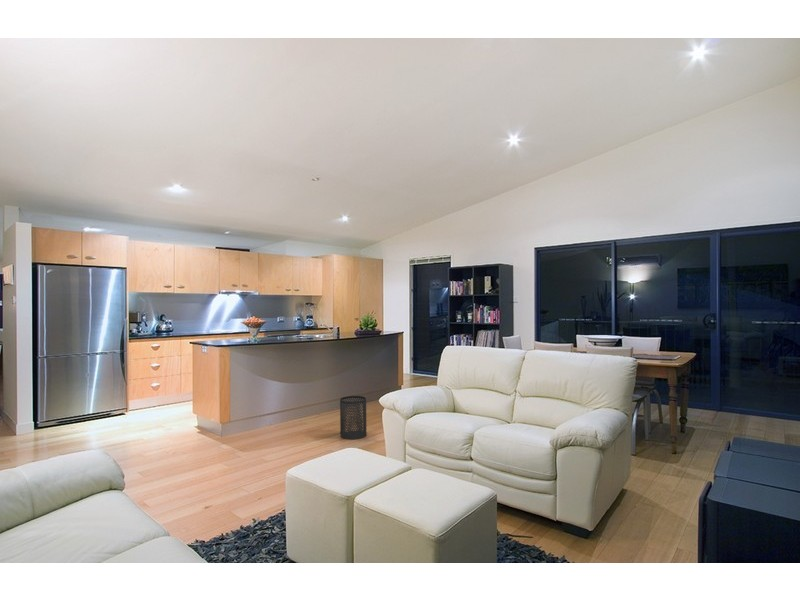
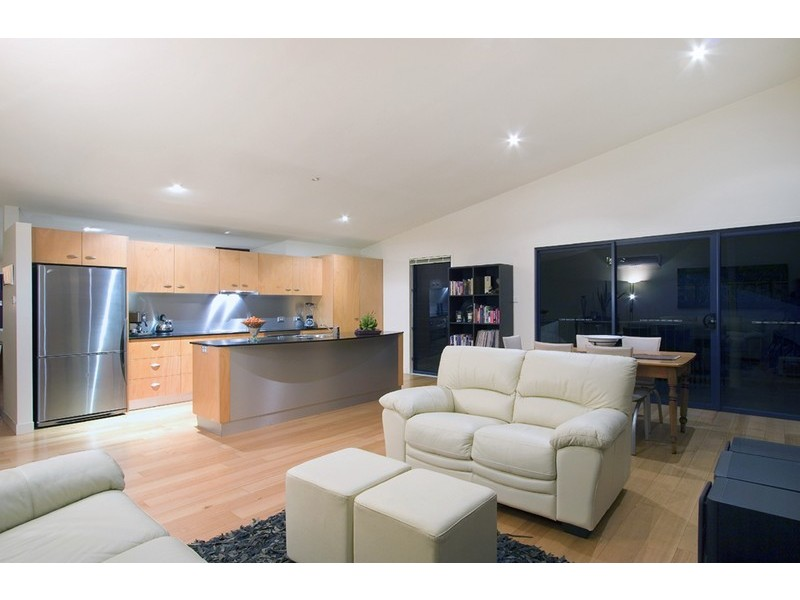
- trash can [339,395,368,440]
